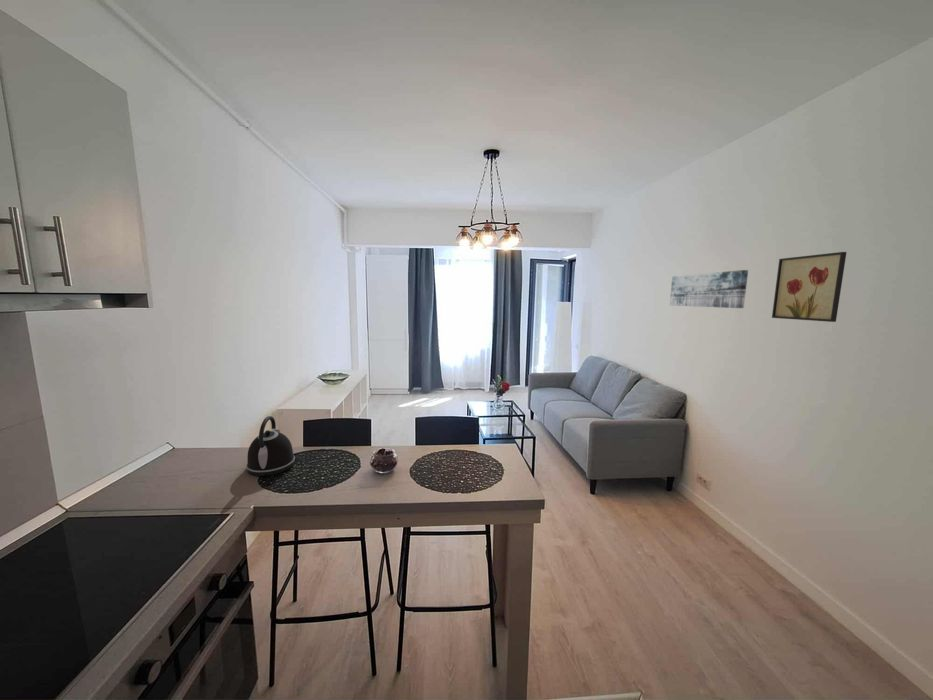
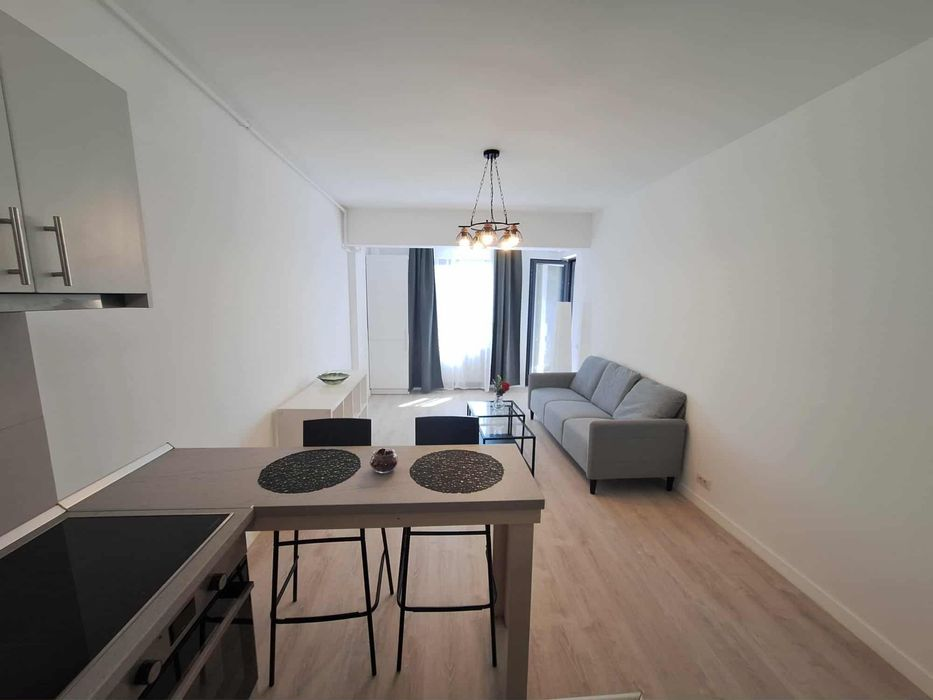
- wall art [771,251,847,323]
- wall art [669,269,749,309]
- kettle [245,415,296,477]
